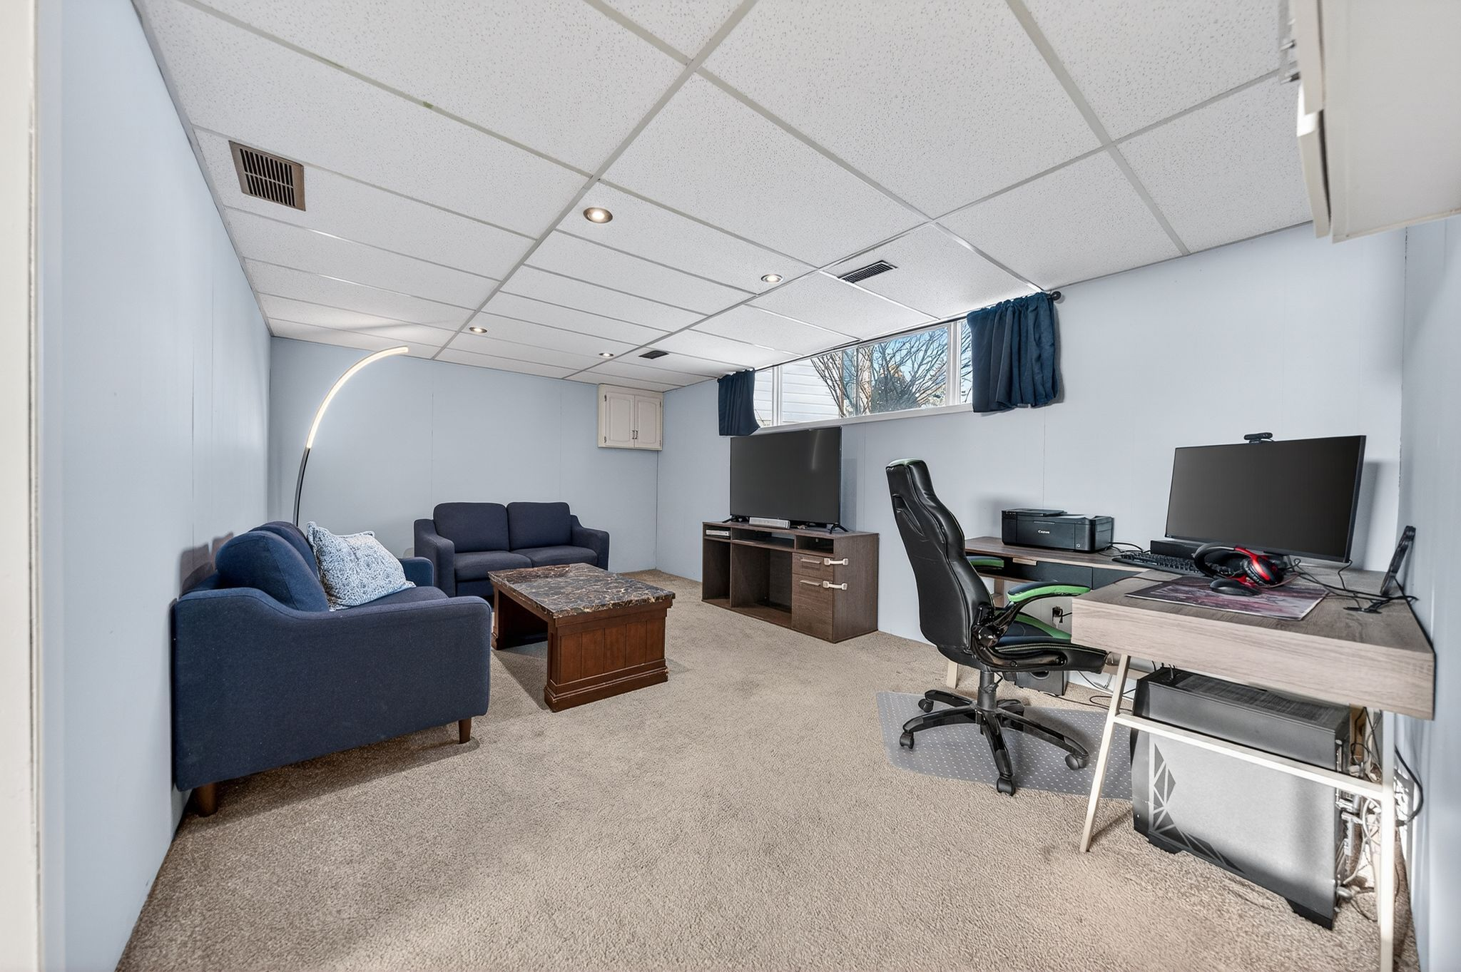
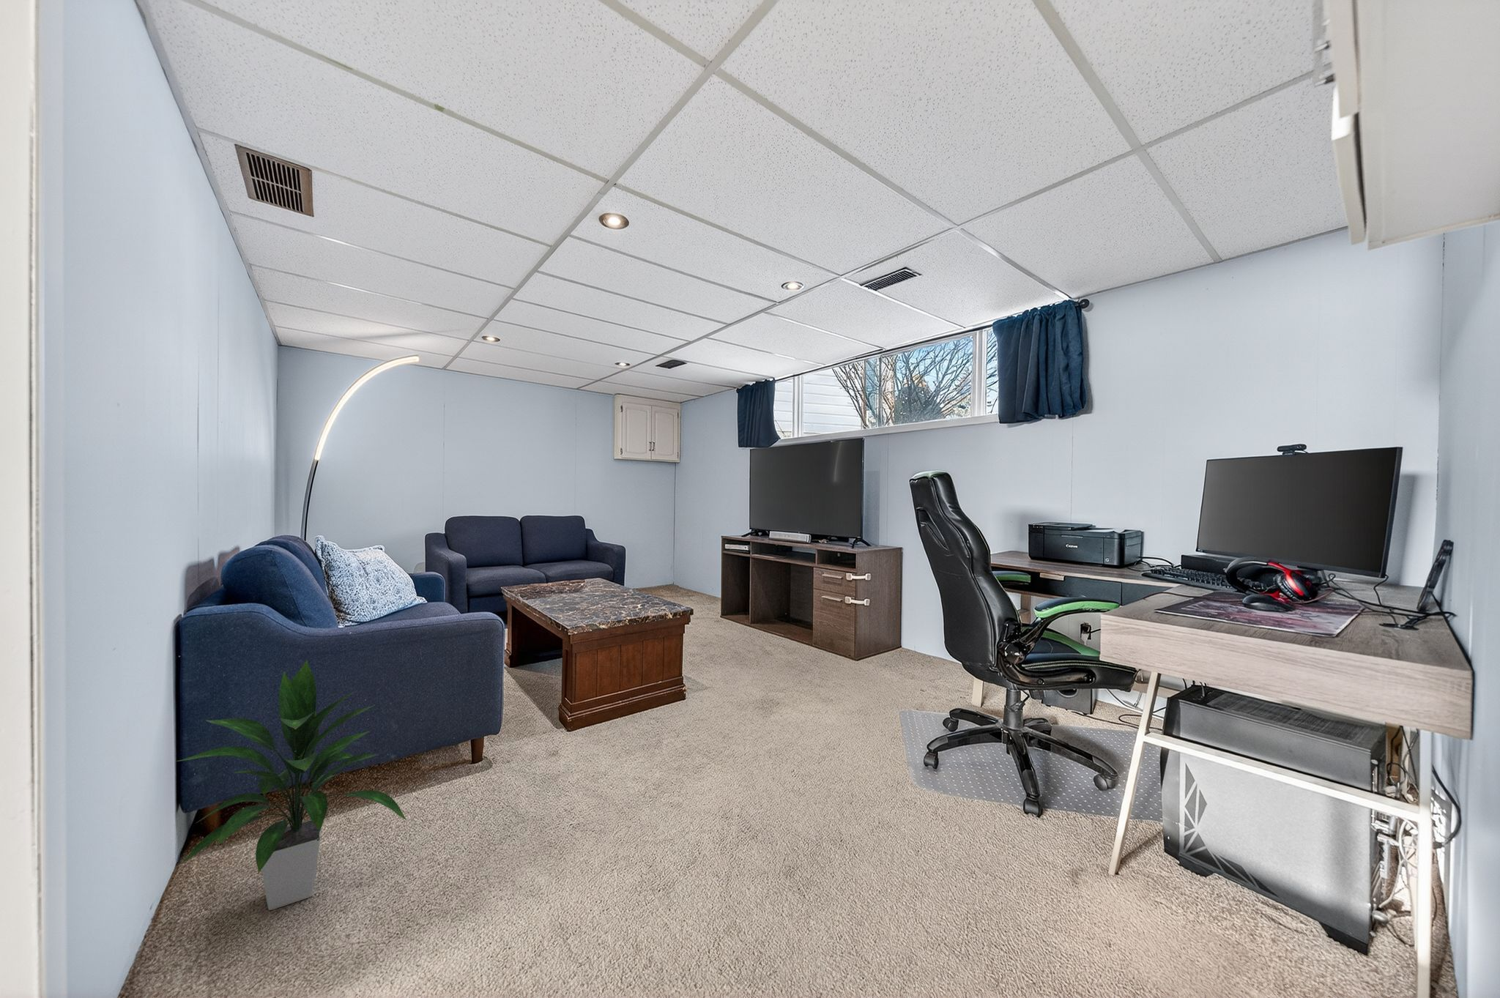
+ indoor plant [176,659,408,911]
